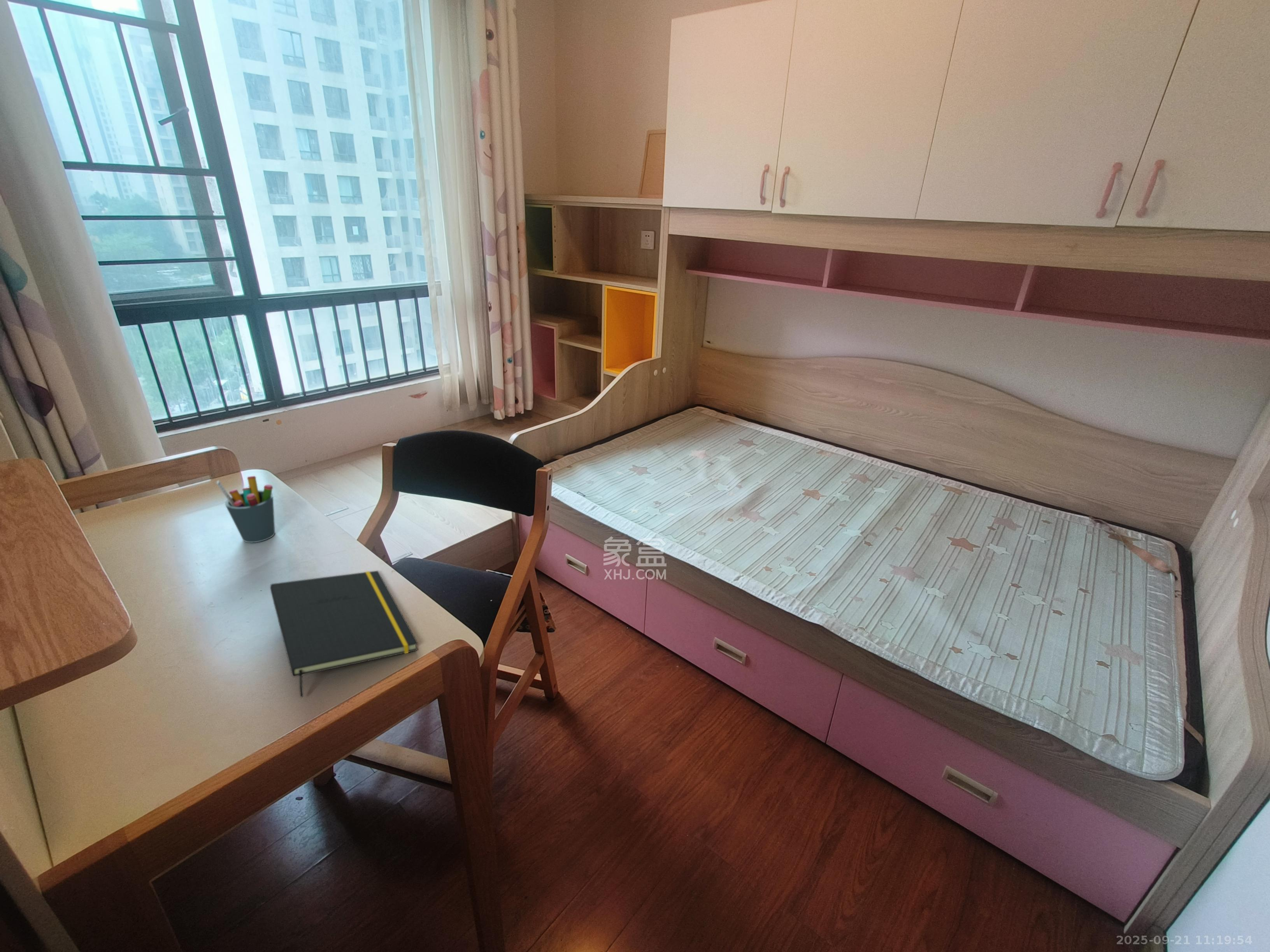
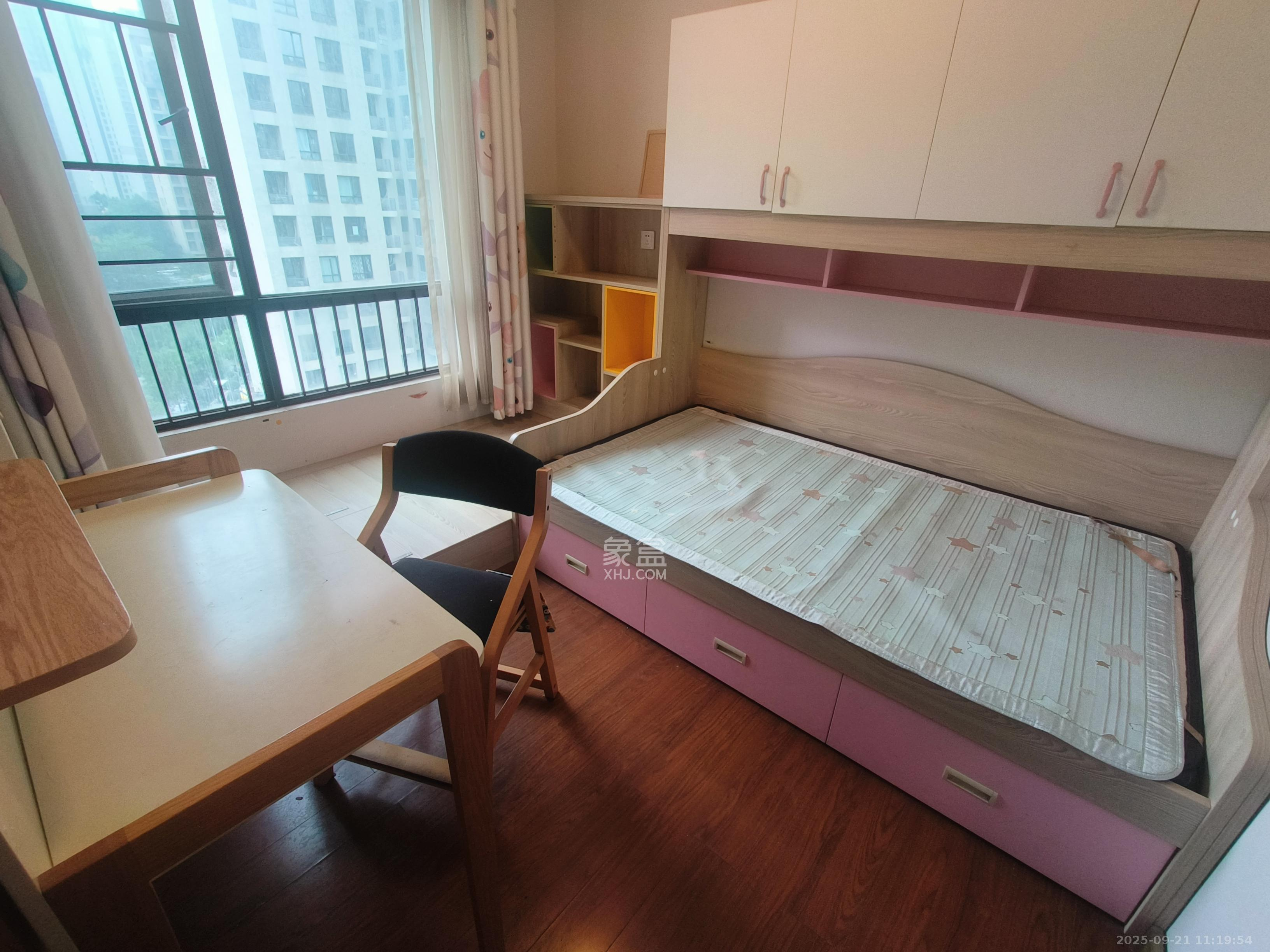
- pen holder [216,476,275,543]
- notepad [270,570,418,698]
